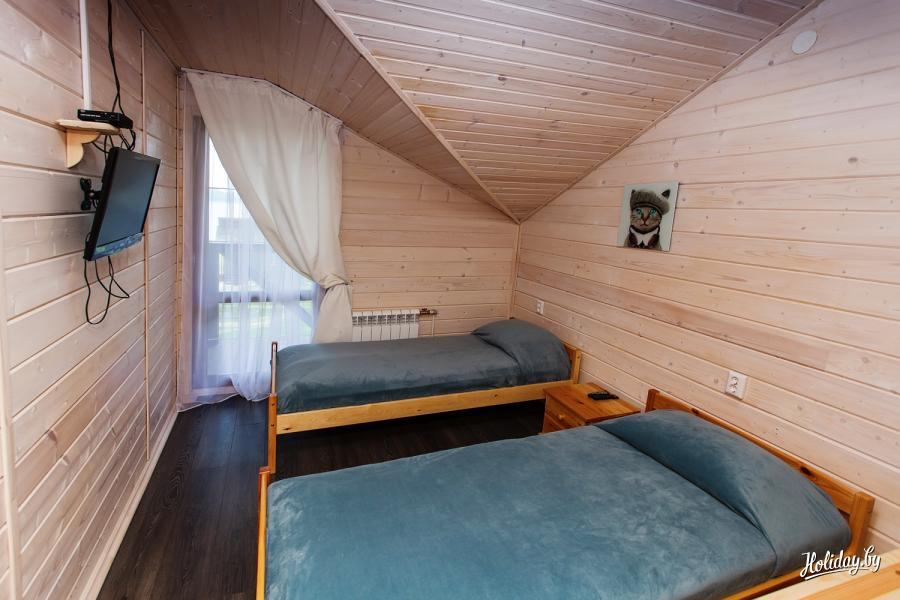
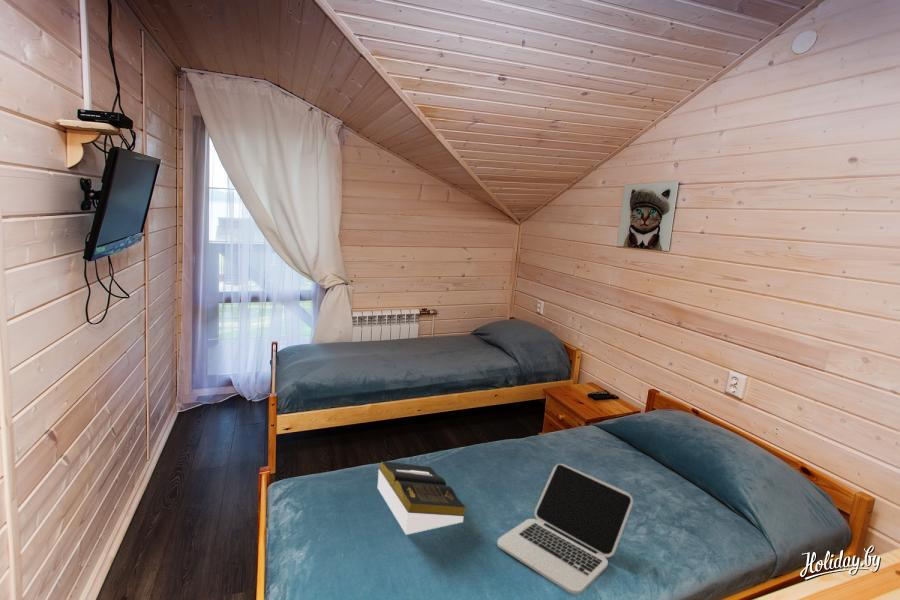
+ laptop [496,463,634,595]
+ book [377,460,467,536]
